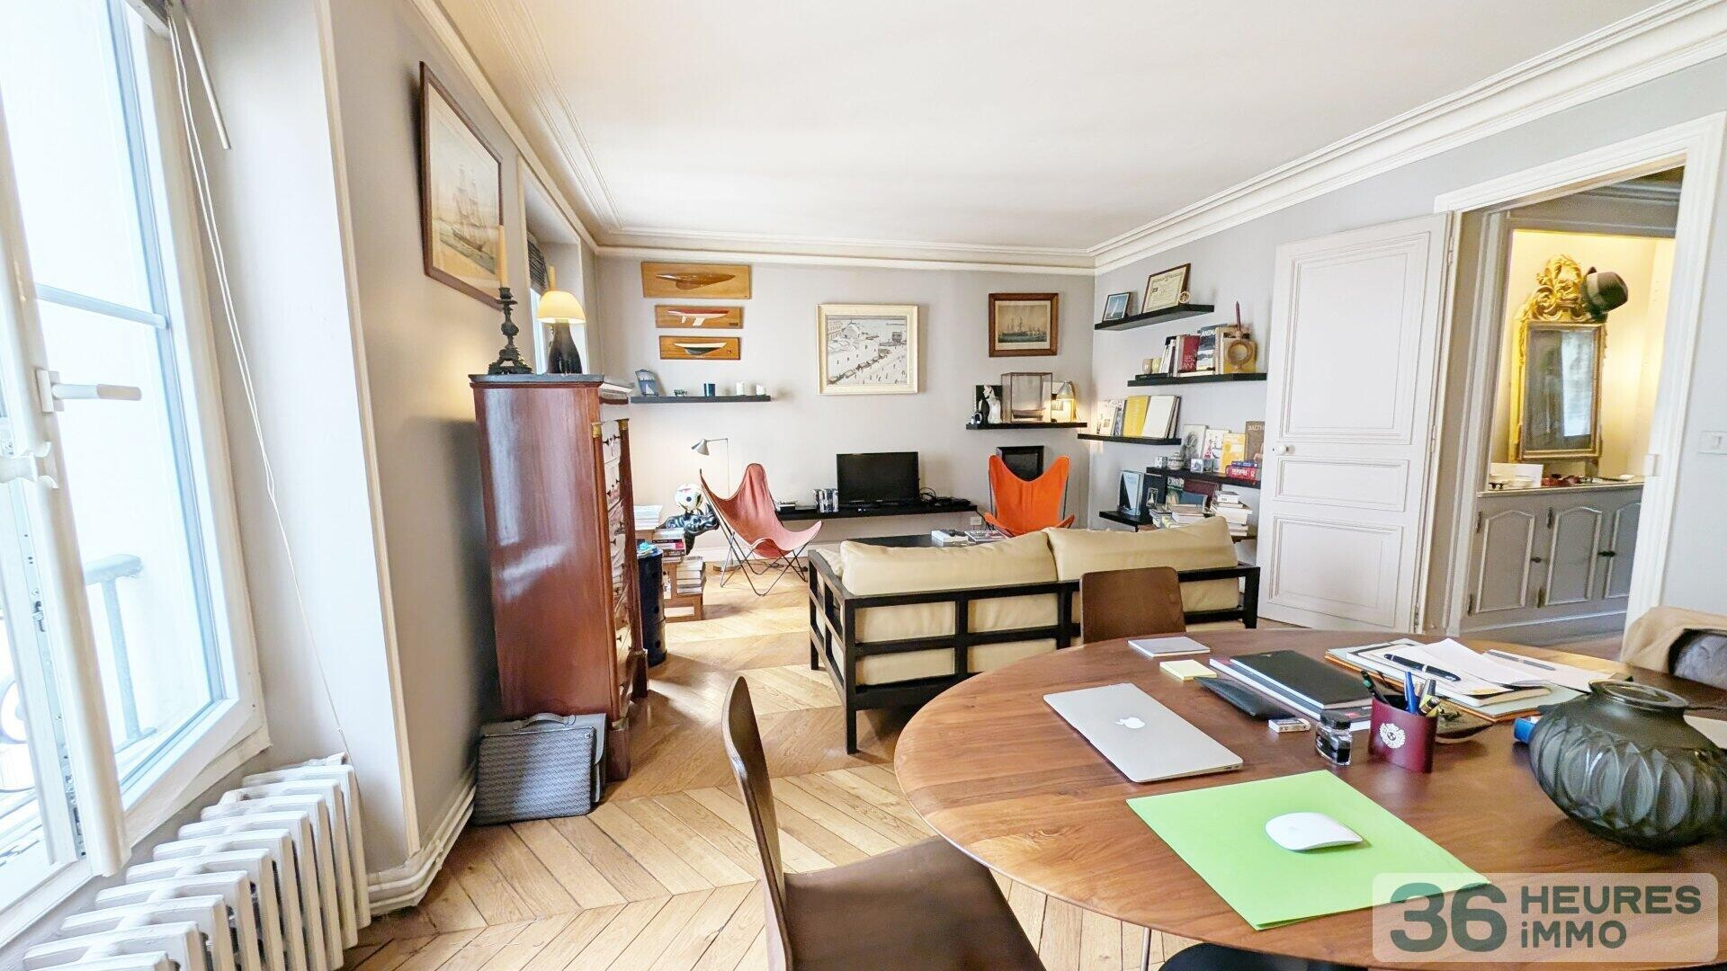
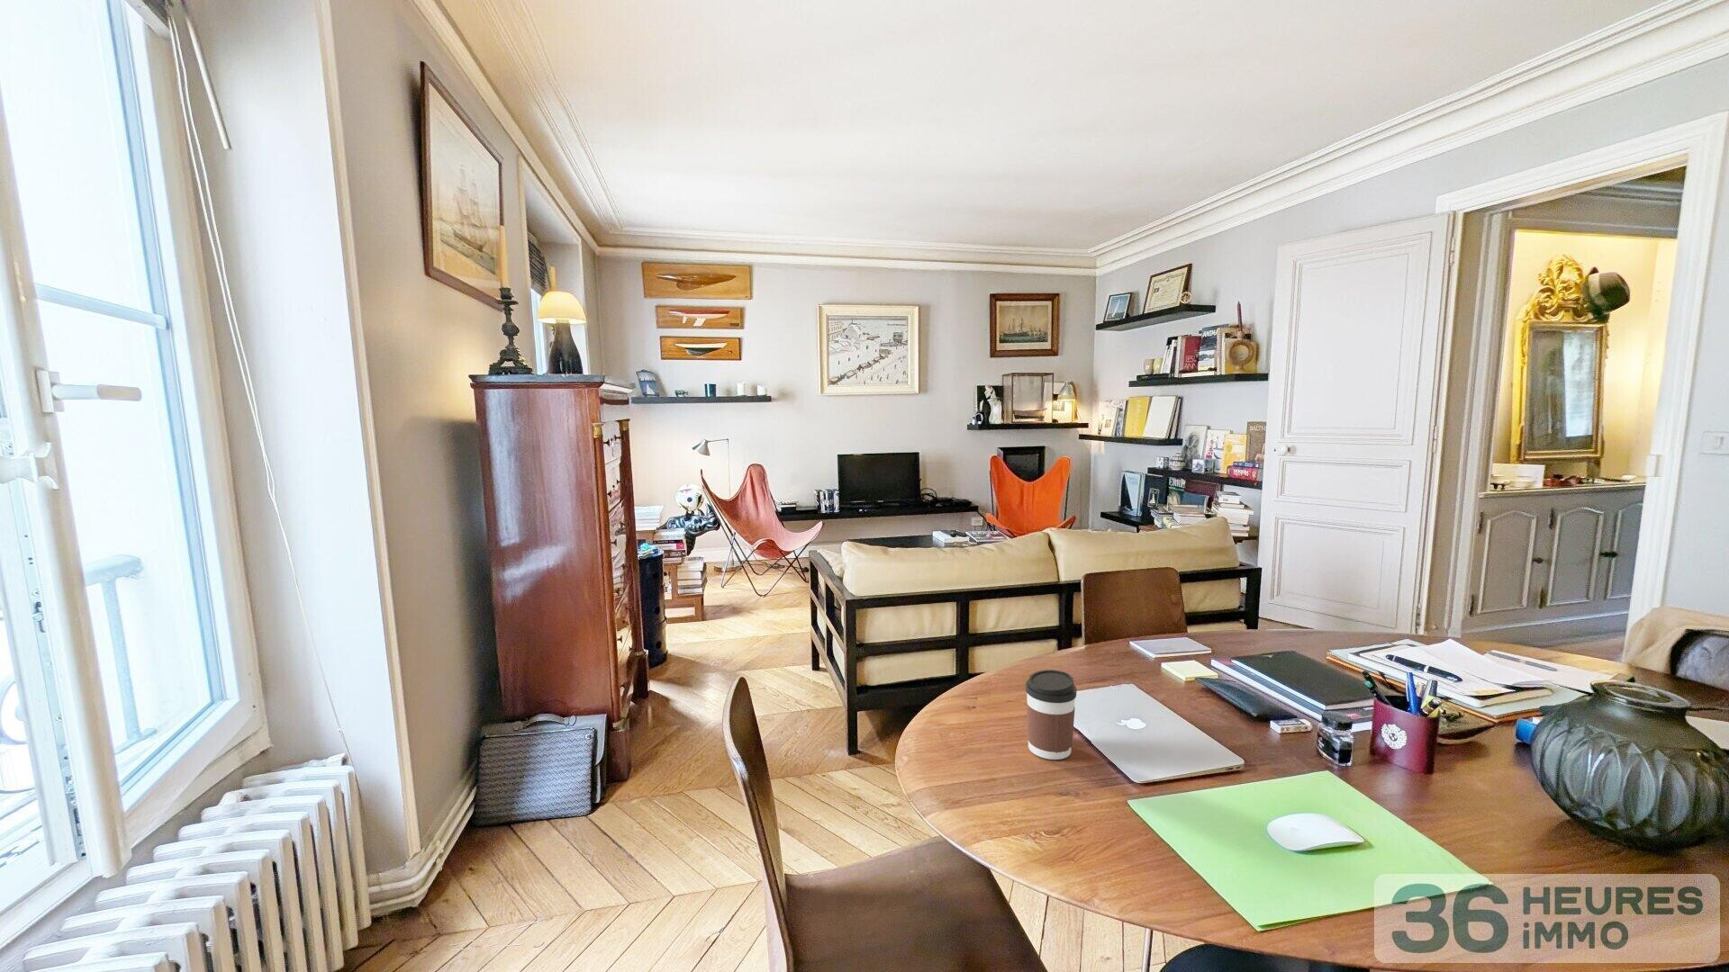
+ coffee cup [1025,668,1077,761]
